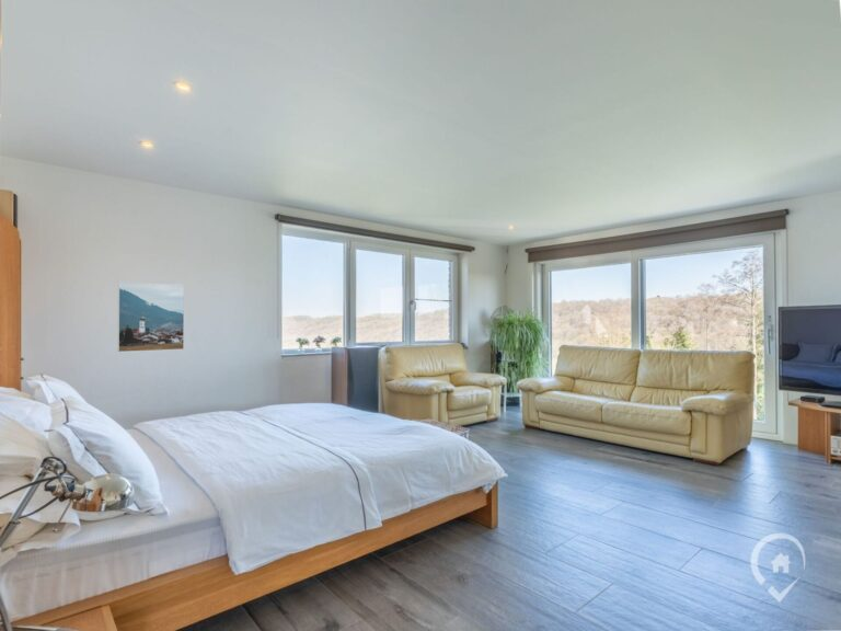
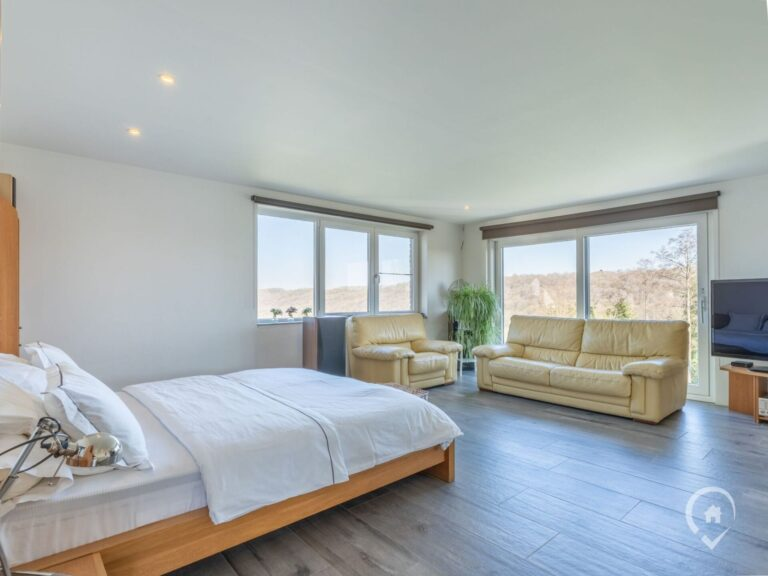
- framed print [117,280,185,353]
